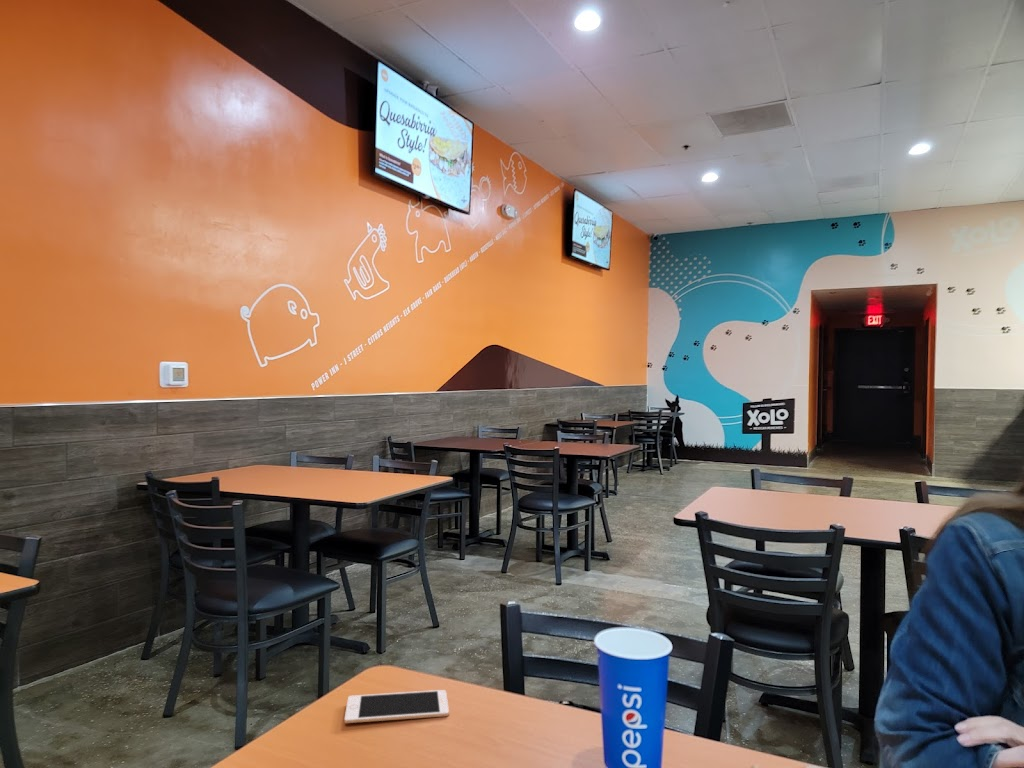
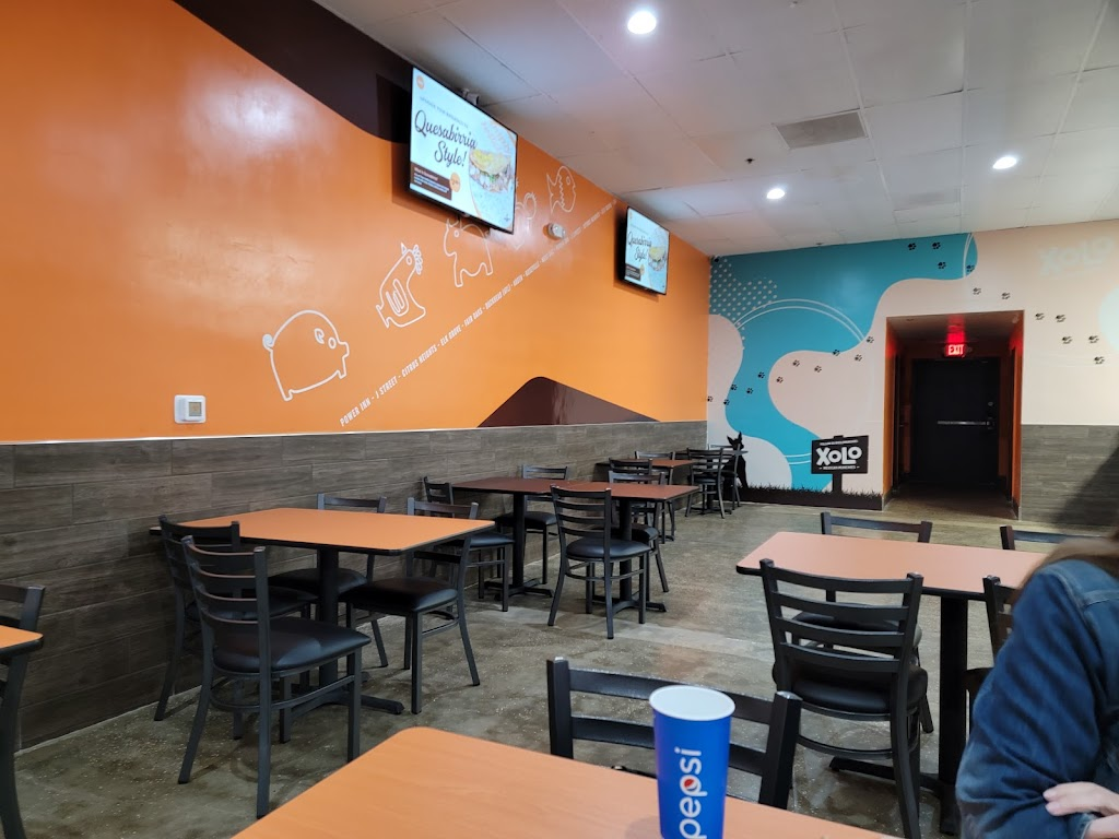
- cell phone [344,689,450,724]
